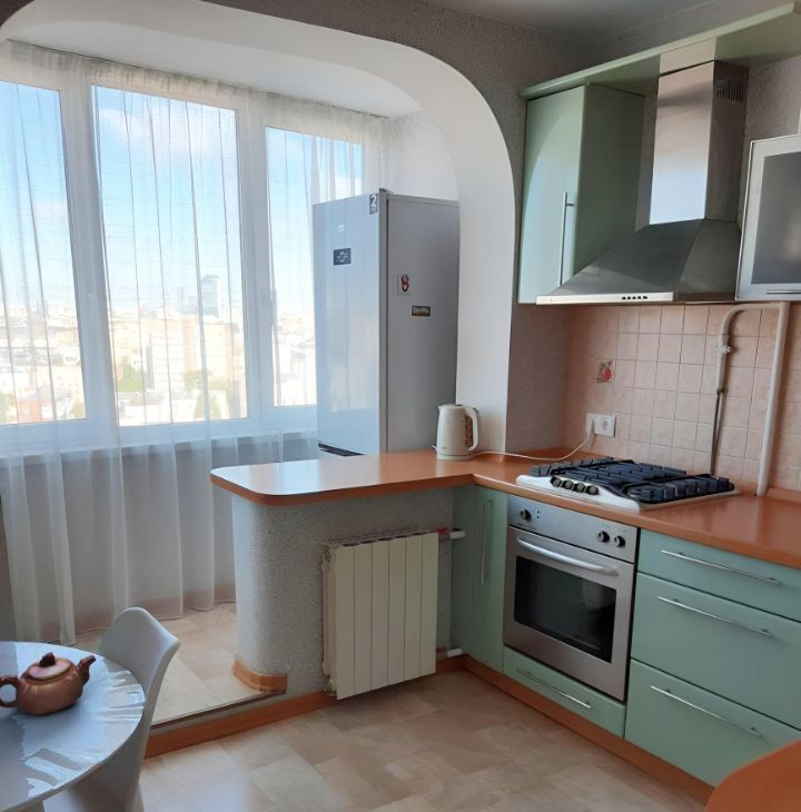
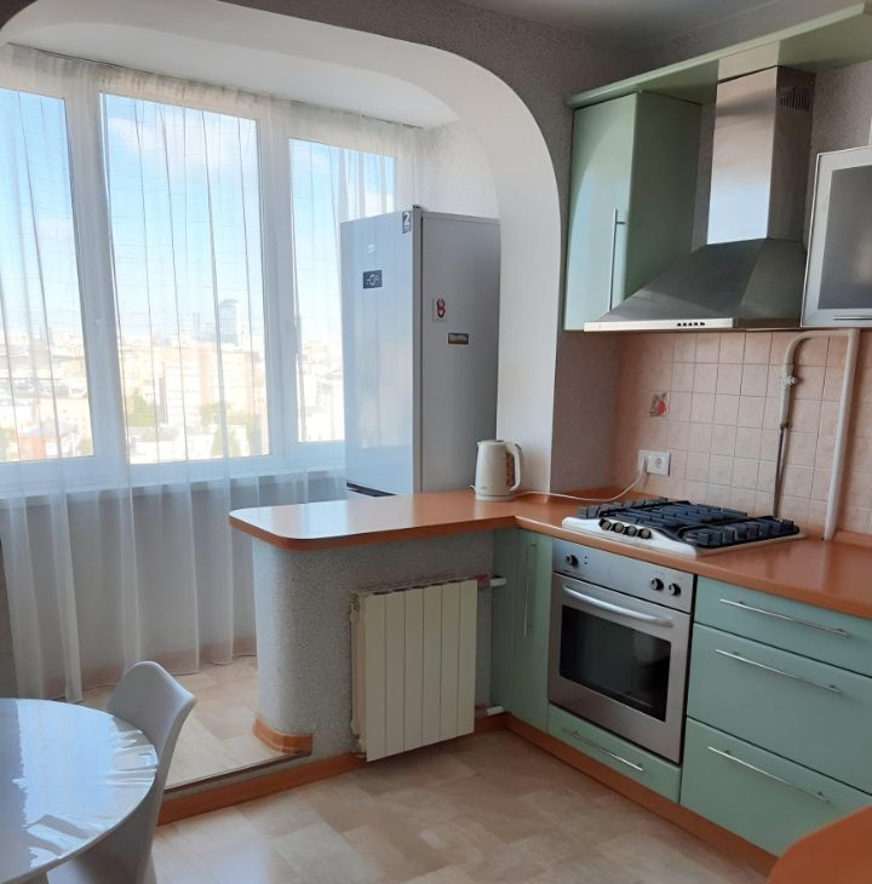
- teapot [0,651,97,716]
